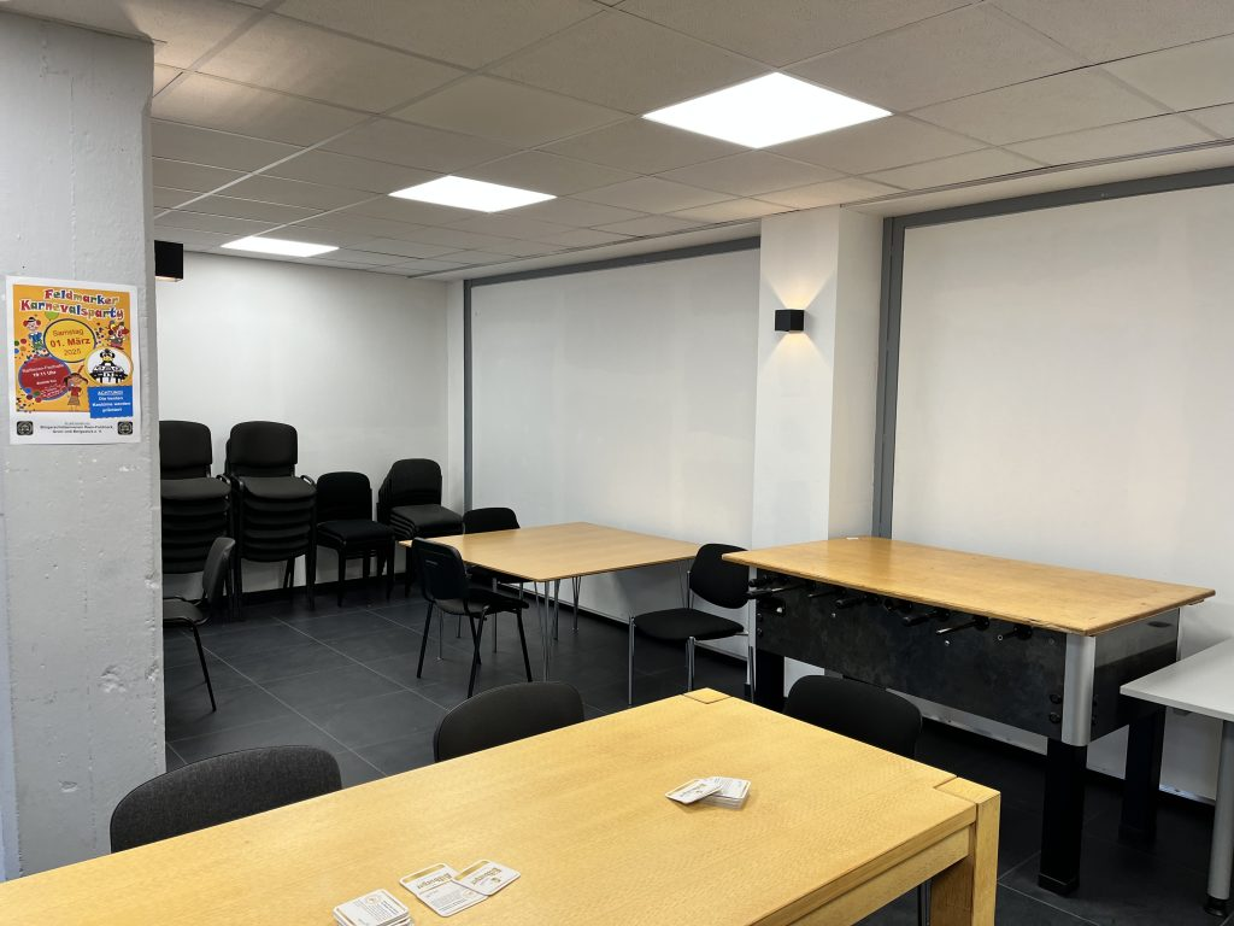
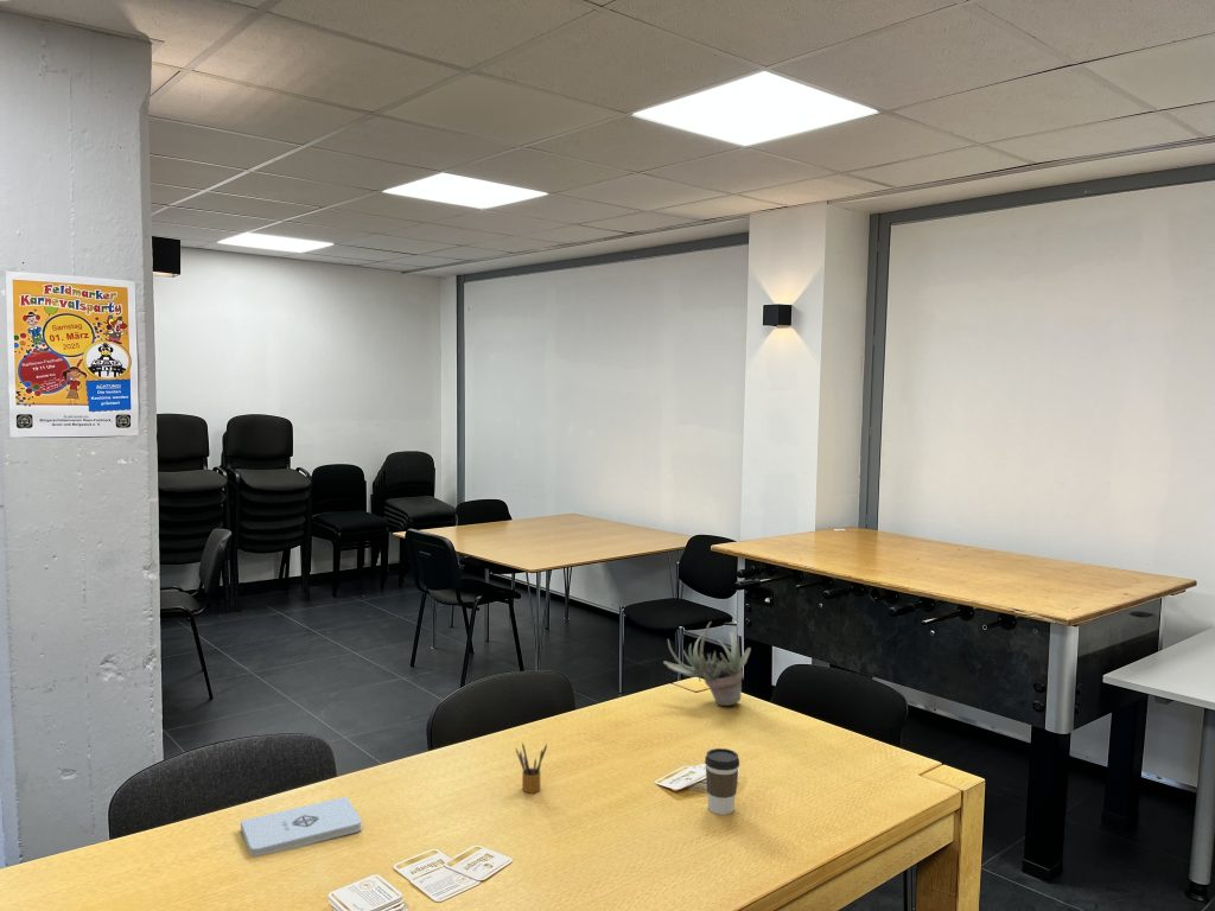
+ coffee cup [704,747,740,816]
+ pencil box [515,741,548,795]
+ succulent plant [662,620,752,707]
+ notepad [240,795,363,858]
